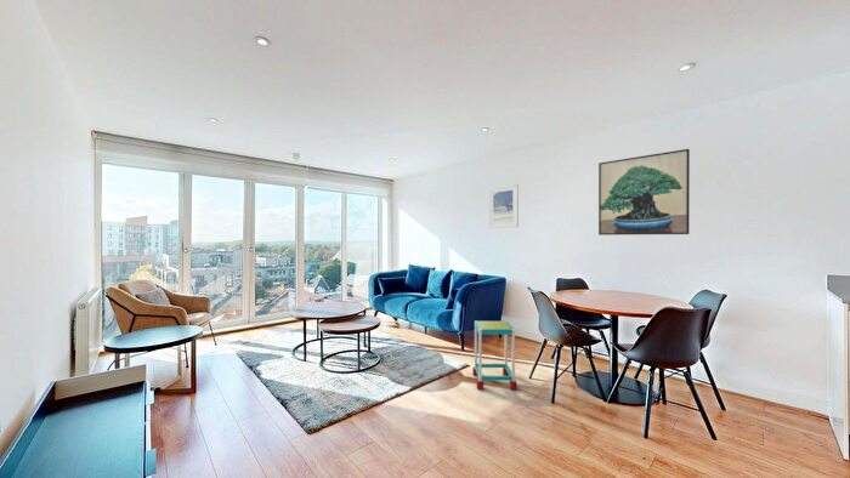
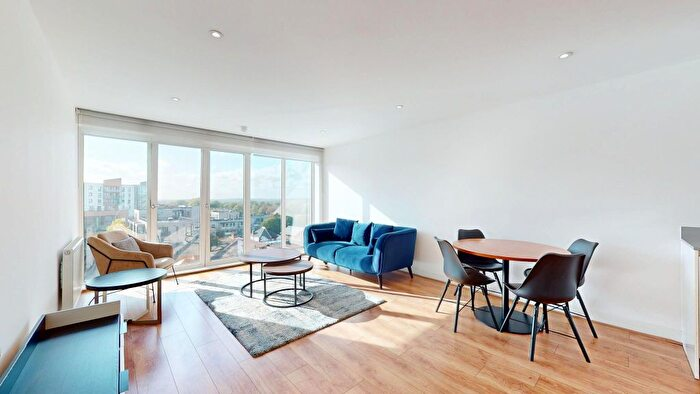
- side table [471,320,518,391]
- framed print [597,148,691,237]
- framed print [488,183,520,229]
